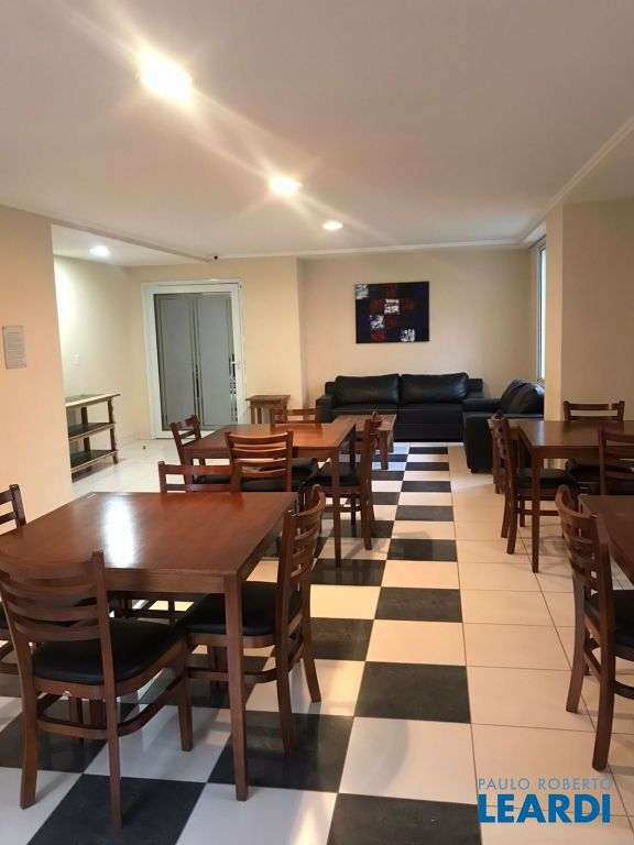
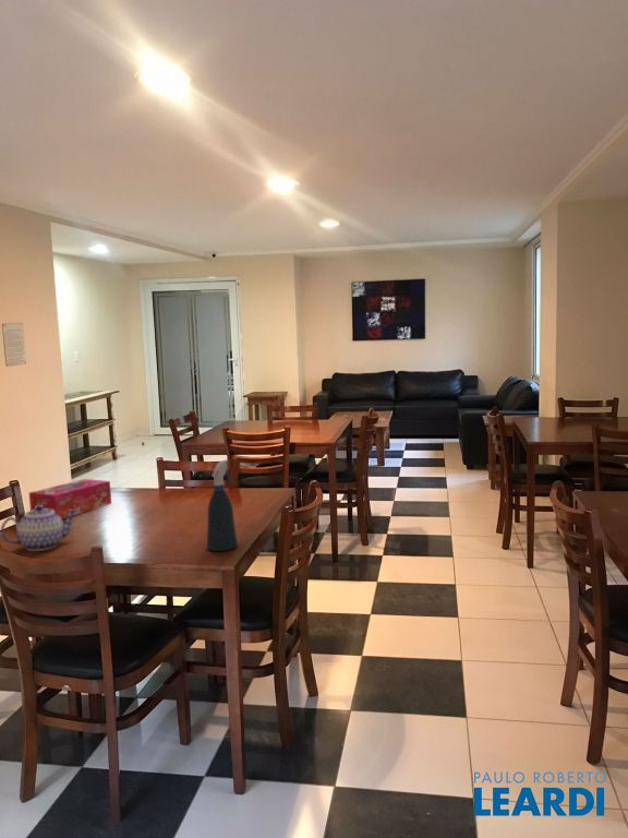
+ teapot [0,505,76,552]
+ spray bottle [206,459,239,552]
+ tissue box [28,478,112,519]
